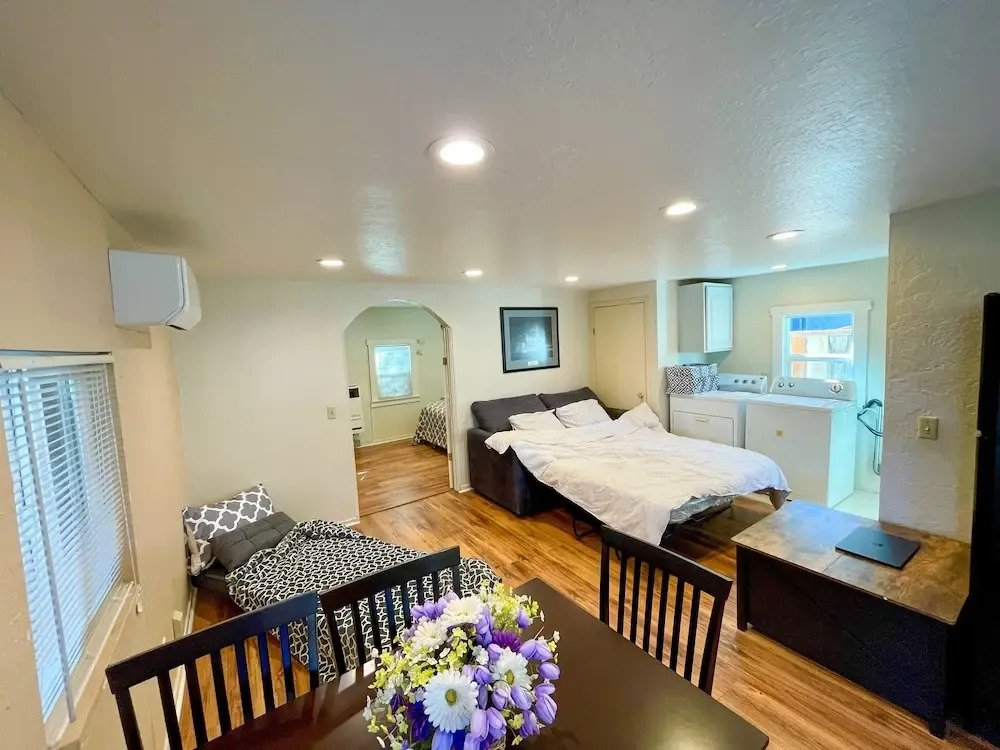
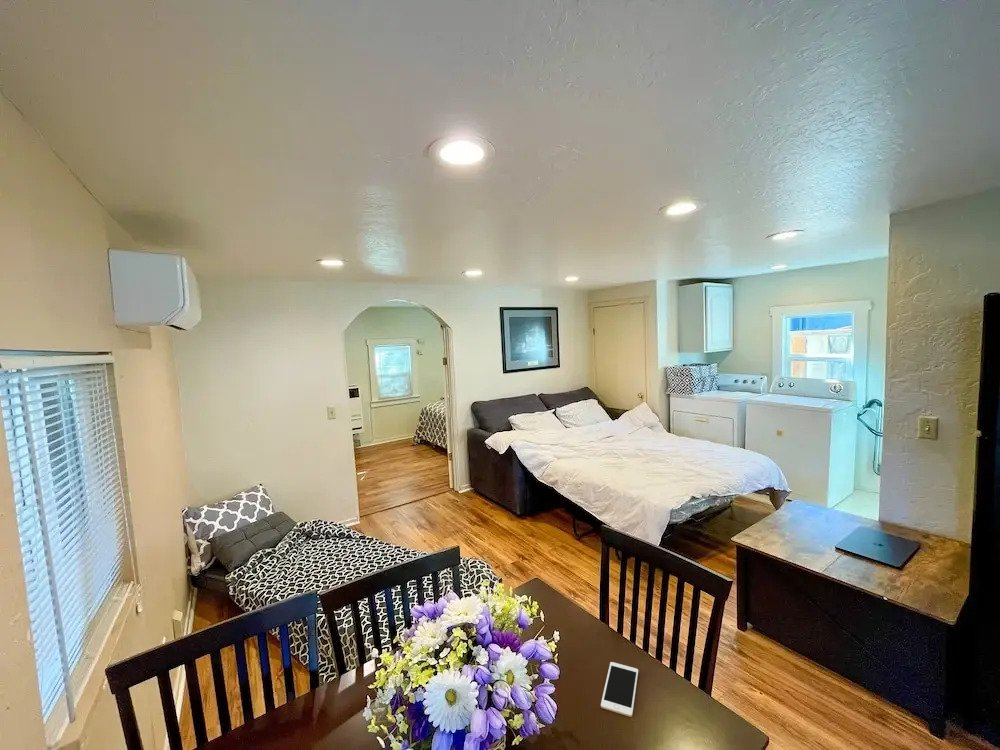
+ cell phone [600,661,639,718]
